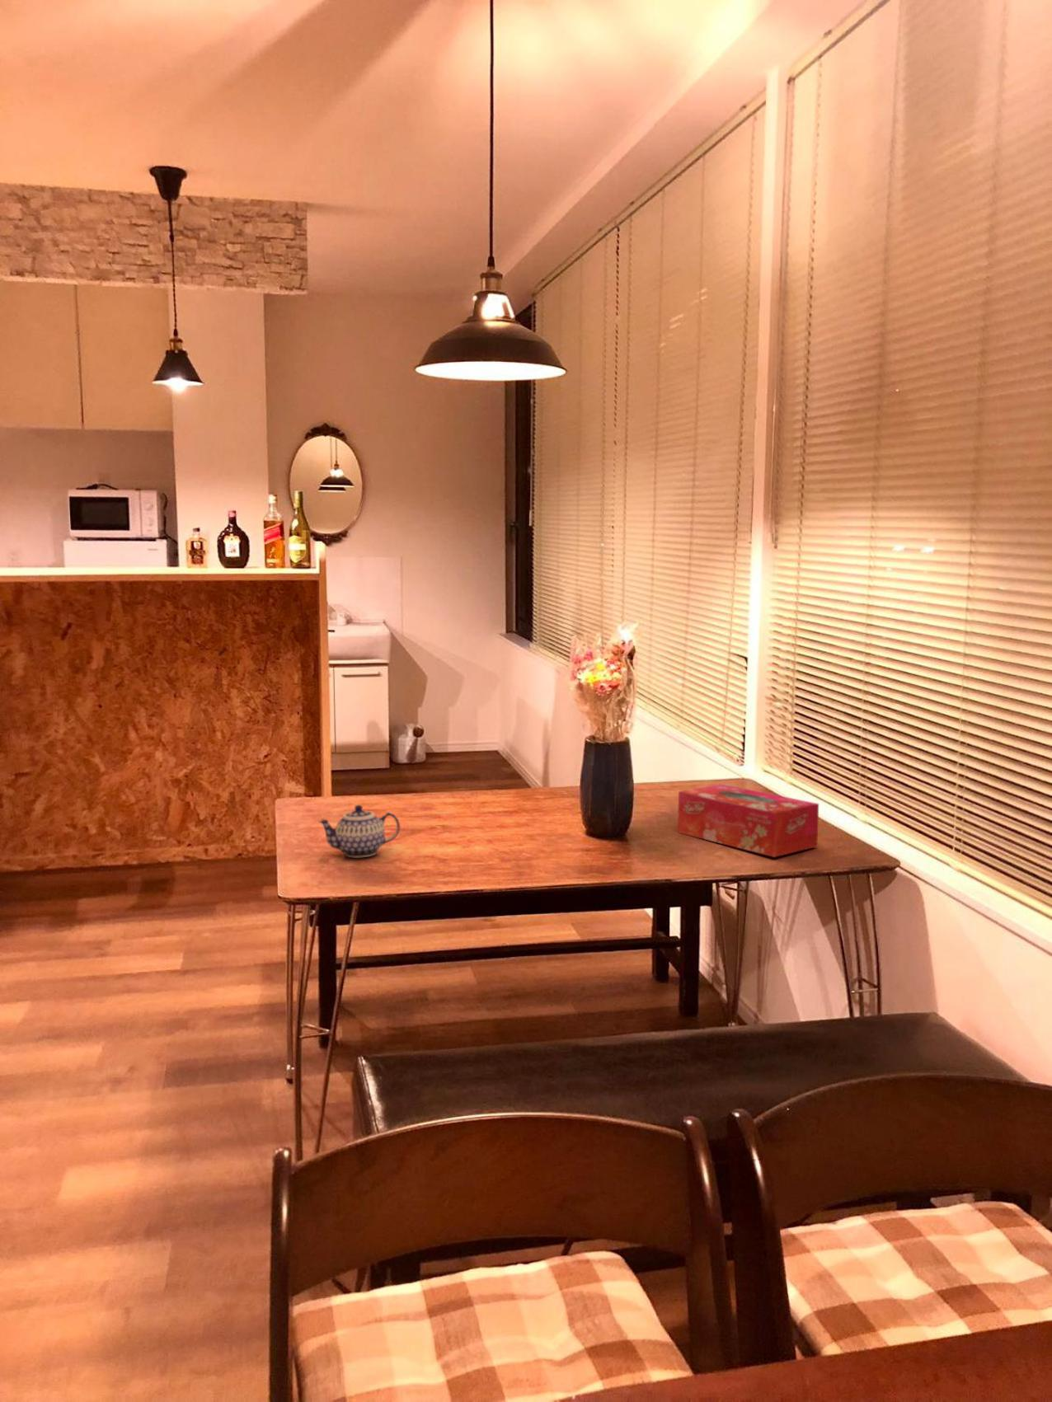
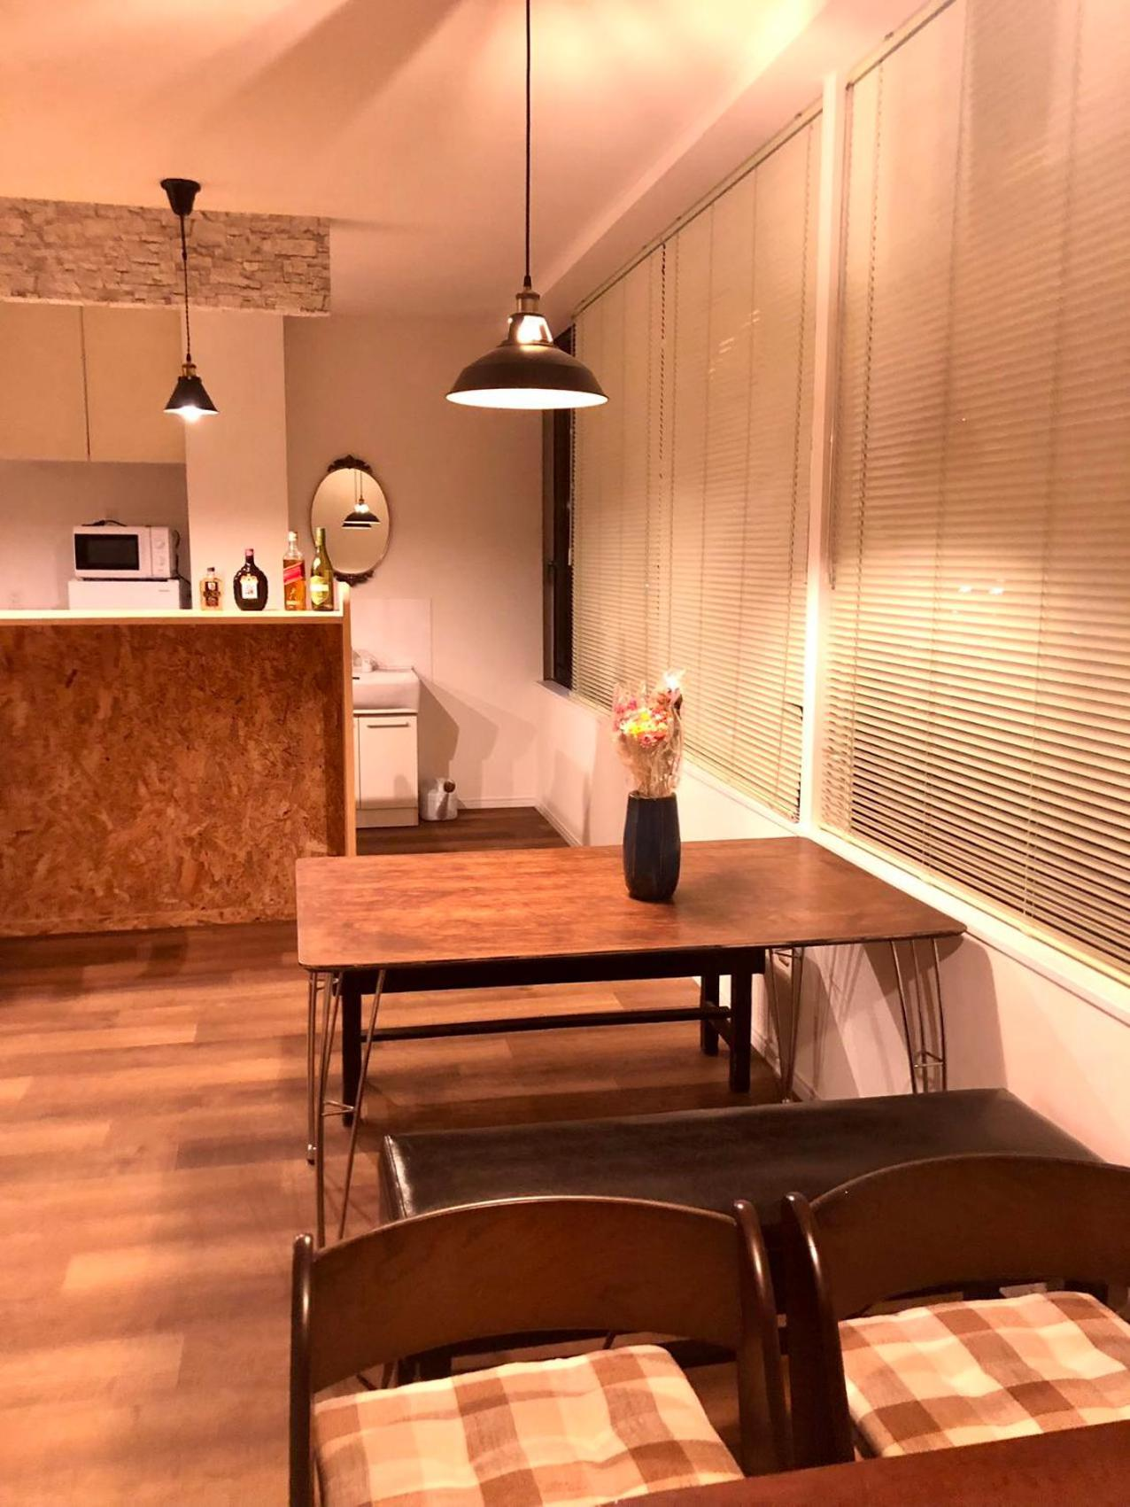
- tissue box [677,783,820,858]
- teapot [317,804,401,858]
